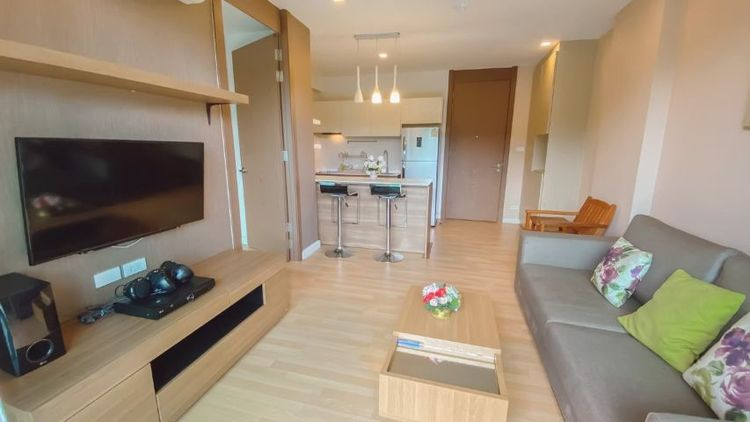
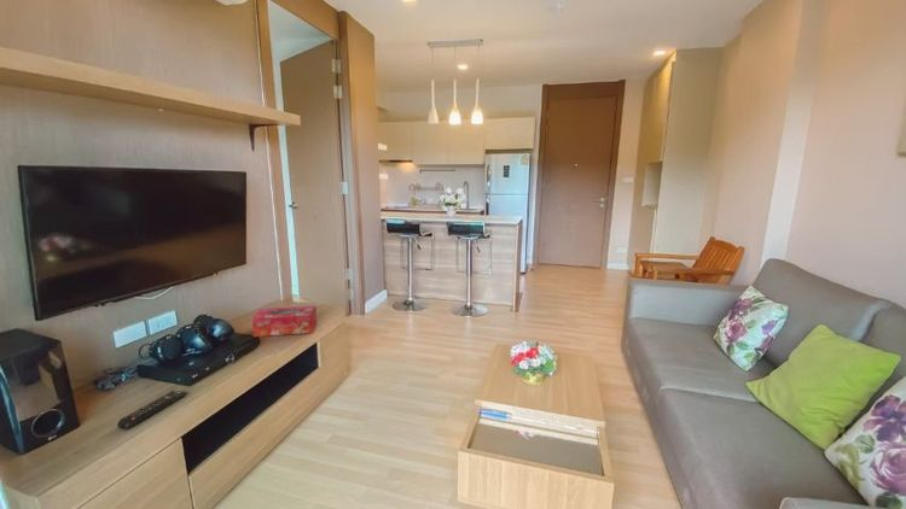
+ tissue box [251,305,318,338]
+ remote control [116,390,188,431]
